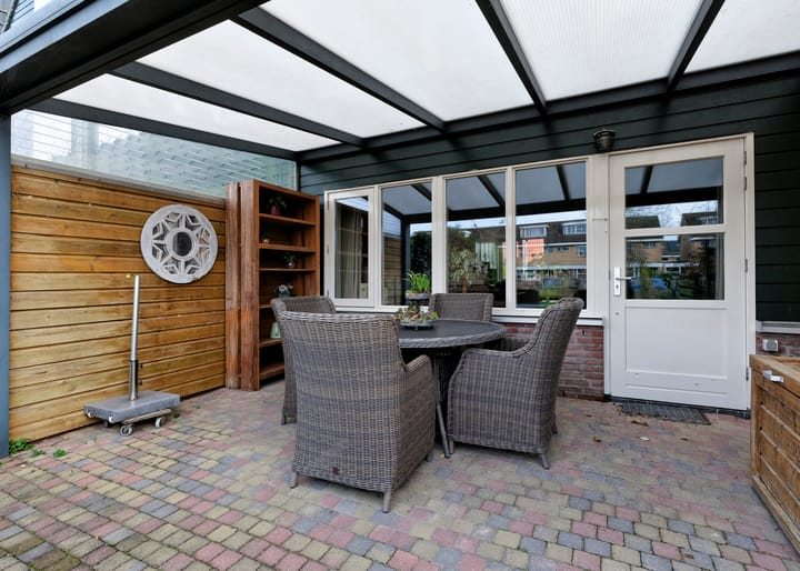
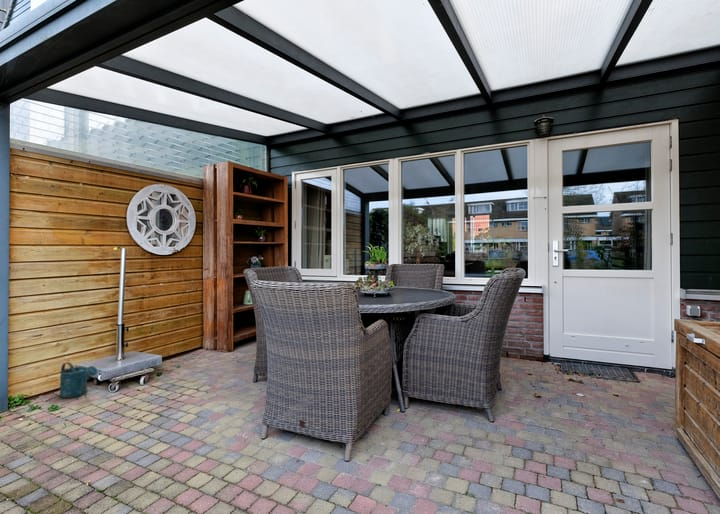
+ watering can [59,361,98,399]
